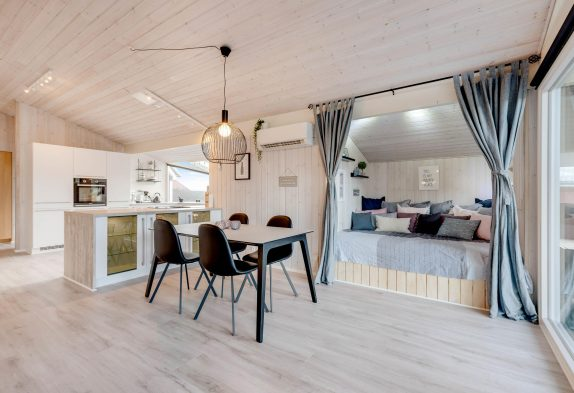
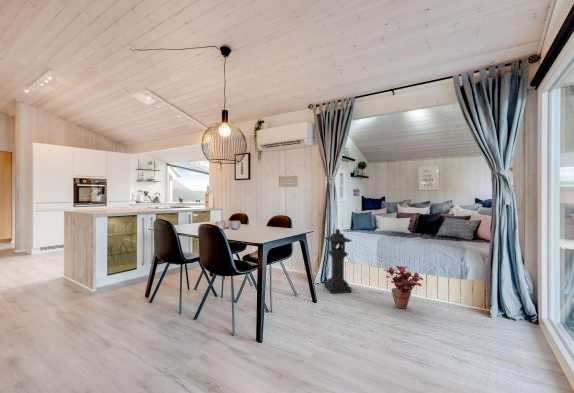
+ potted plant [383,265,424,310]
+ stone lantern [323,228,353,294]
